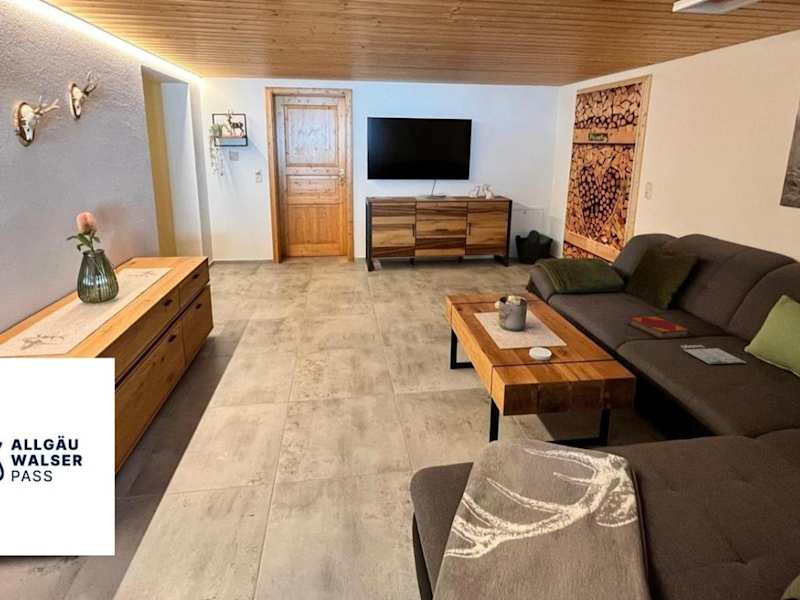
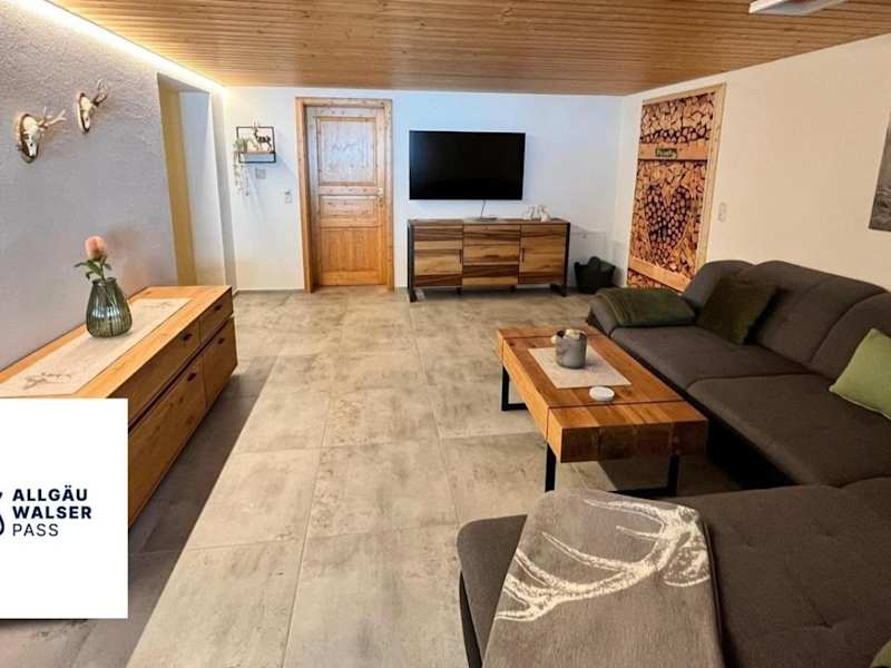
- magazine [680,344,747,365]
- hardback book [626,315,691,340]
